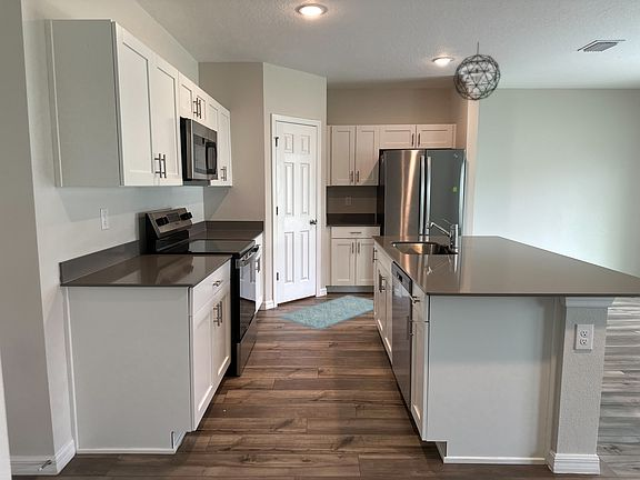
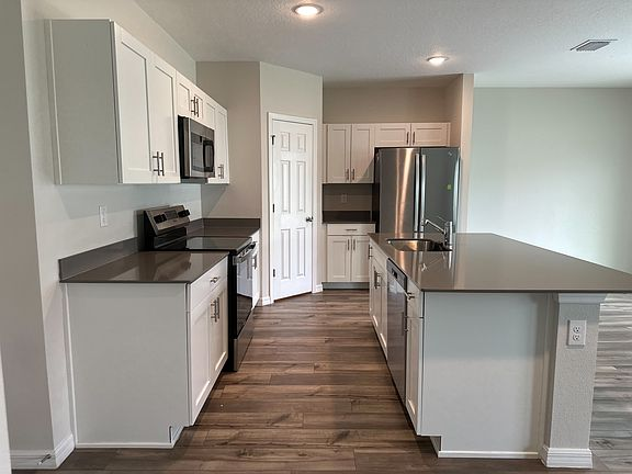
- rug [278,294,374,330]
- pendant light [452,41,501,102]
